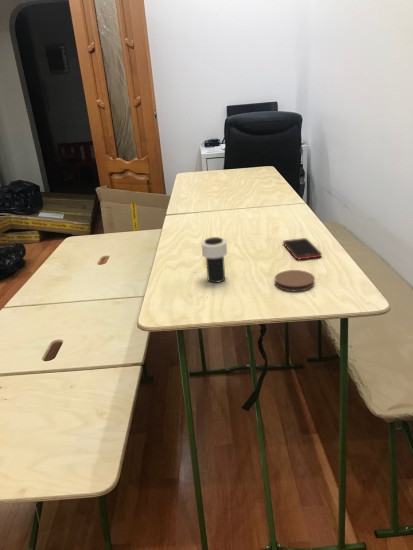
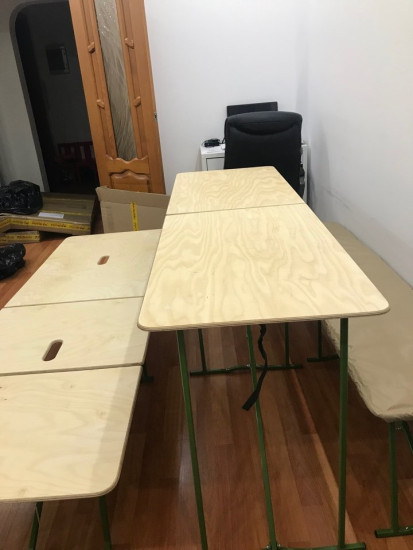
- cup [200,236,228,284]
- coaster [274,269,316,293]
- cell phone [282,237,323,261]
